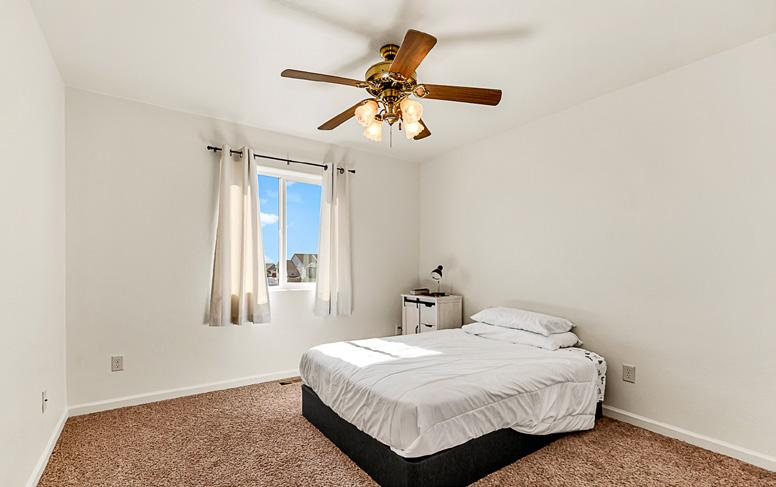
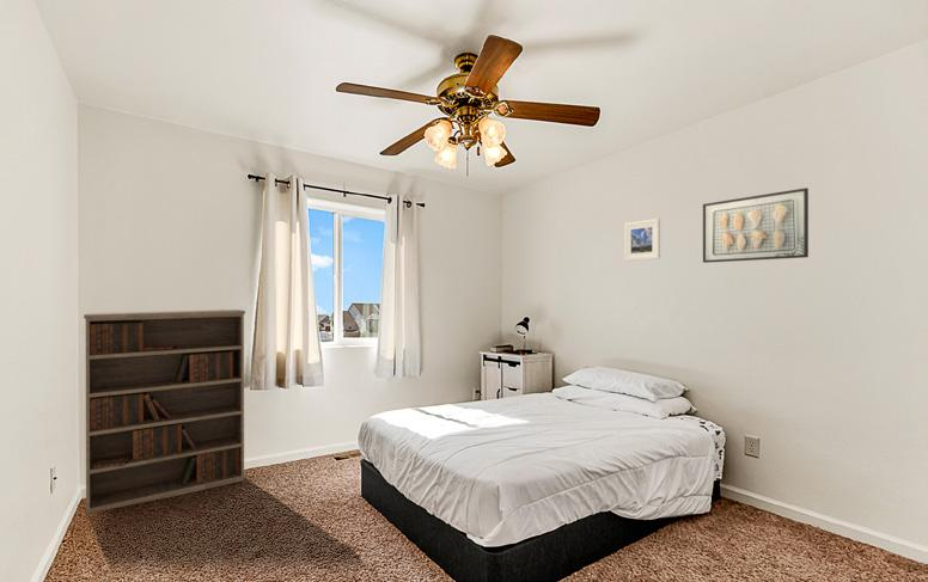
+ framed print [623,218,661,262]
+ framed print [702,186,810,264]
+ bookshelf [83,308,246,515]
